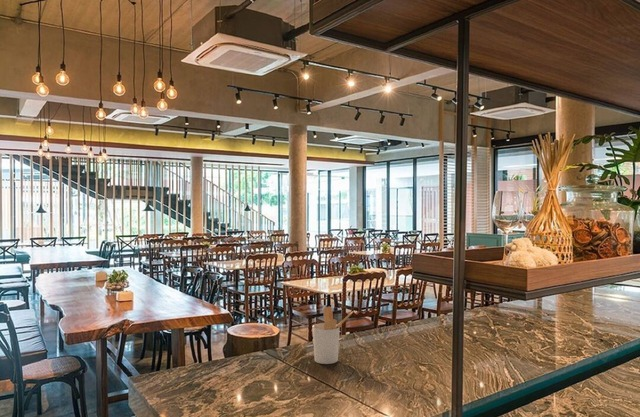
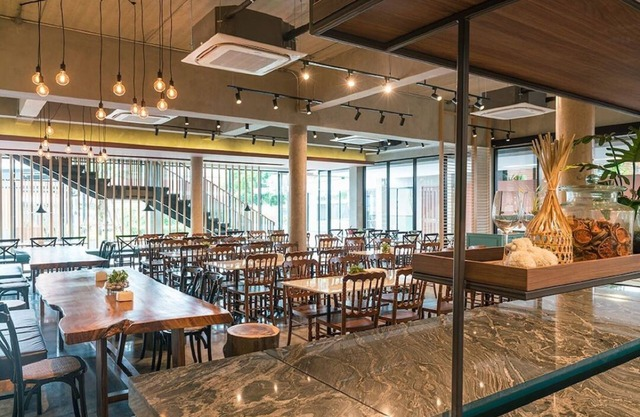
- utensil holder [312,306,354,365]
